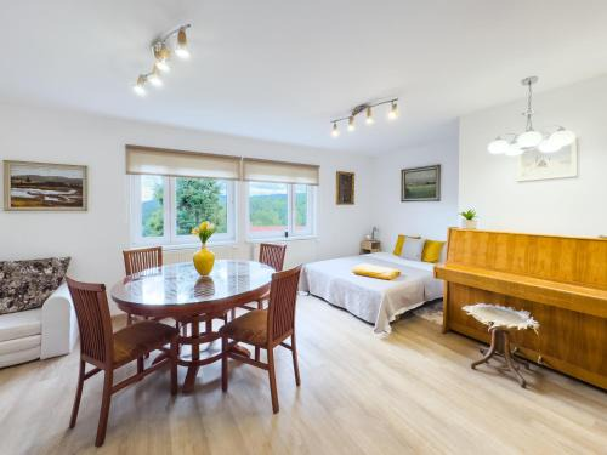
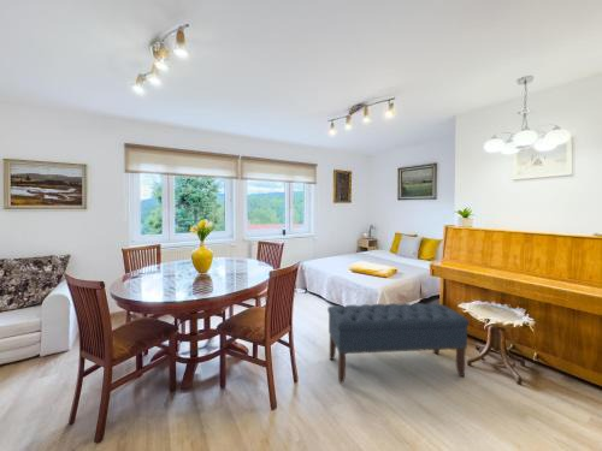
+ bench [326,302,471,385]
